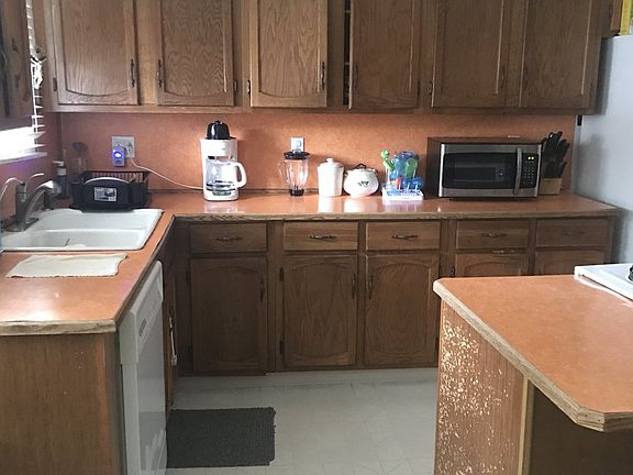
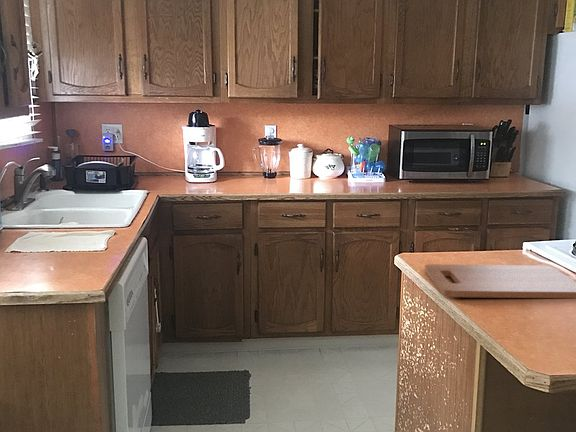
+ cutting board [424,263,576,299]
